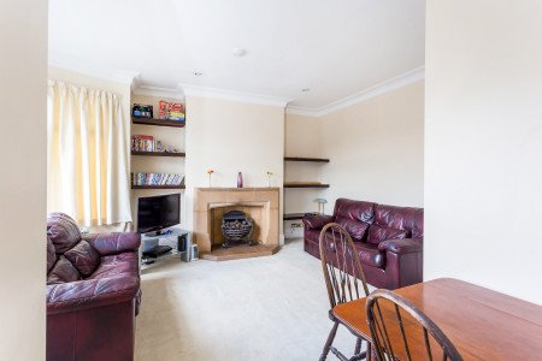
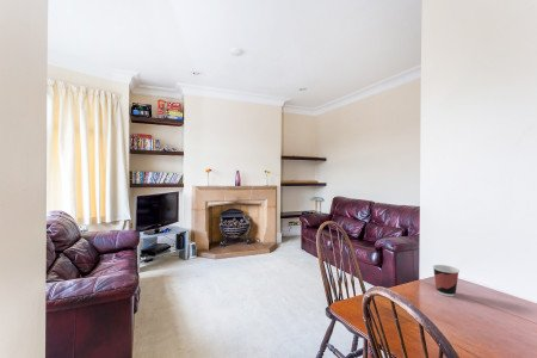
+ cup [432,264,461,297]
